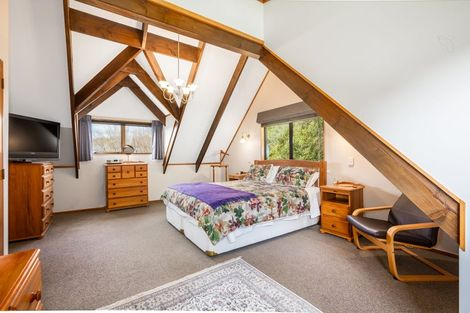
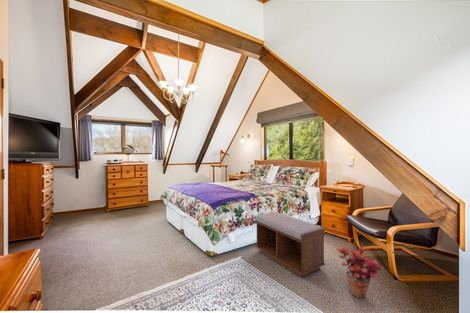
+ bench [254,211,326,278]
+ potted plant [335,245,384,299]
